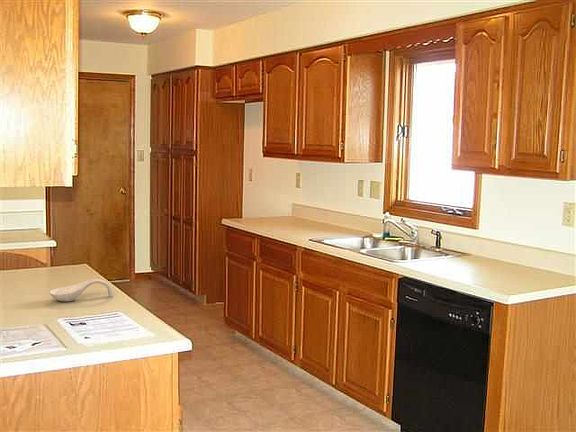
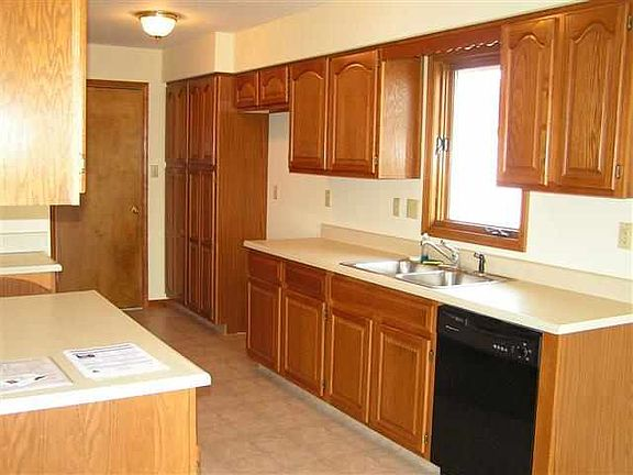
- spoon rest [48,278,114,302]
